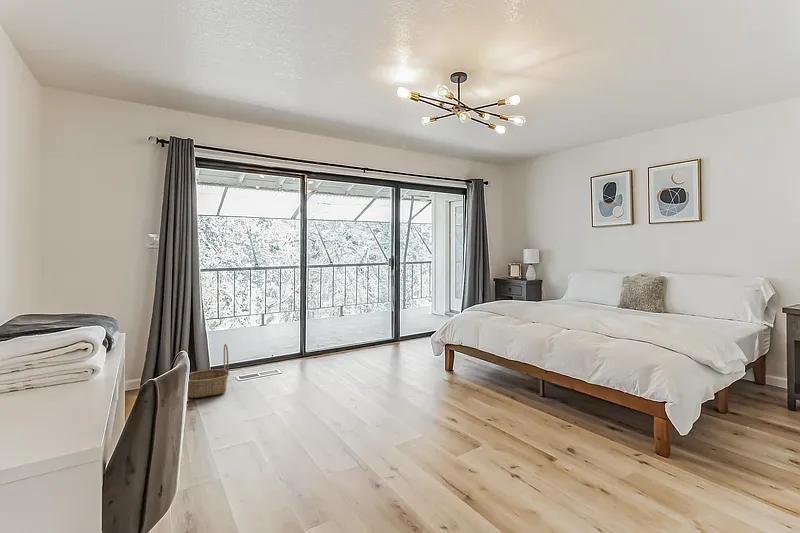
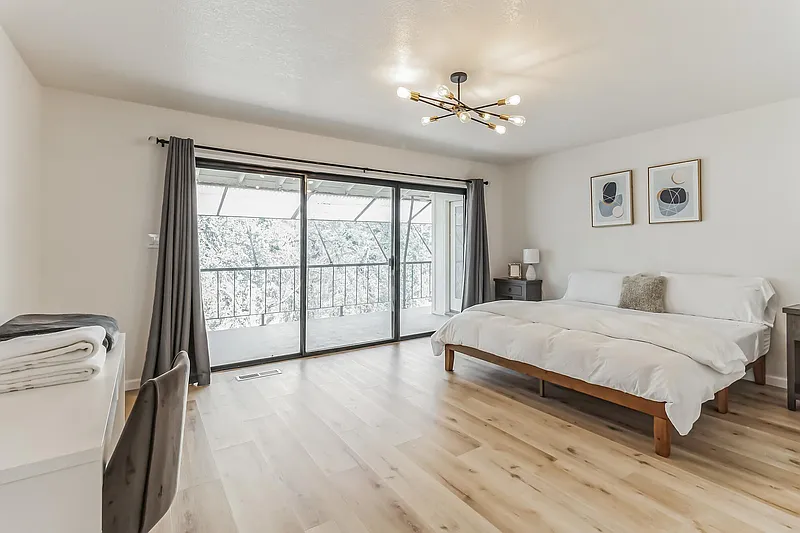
- basket [184,343,230,399]
